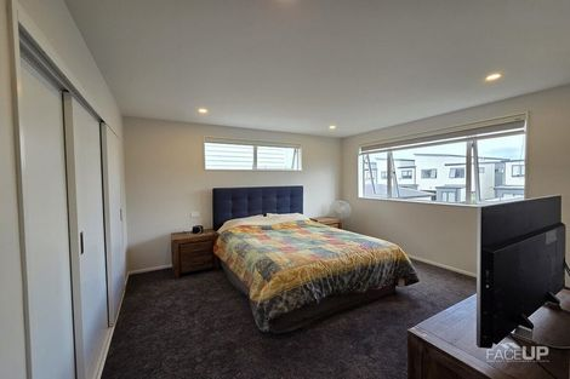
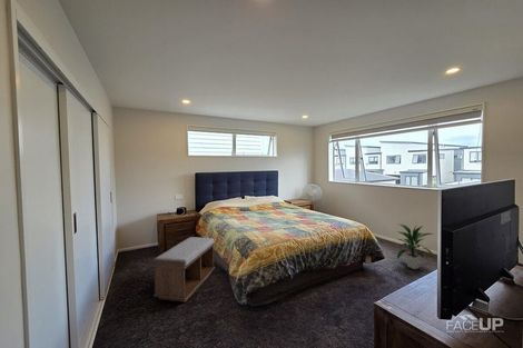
+ bench [151,236,216,304]
+ indoor plant [395,223,436,270]
